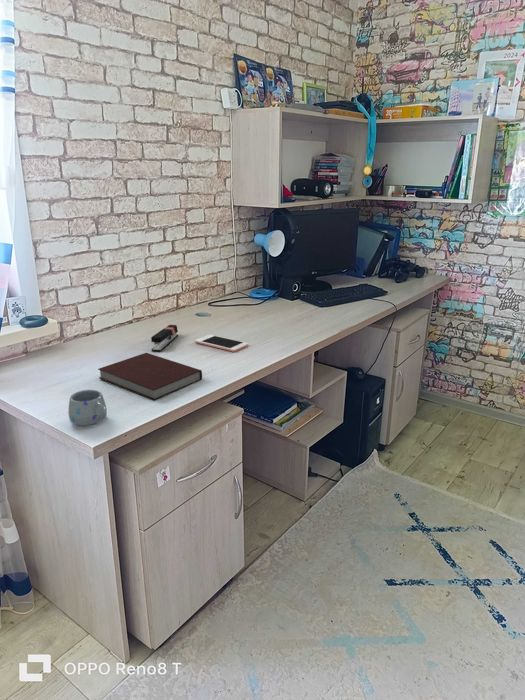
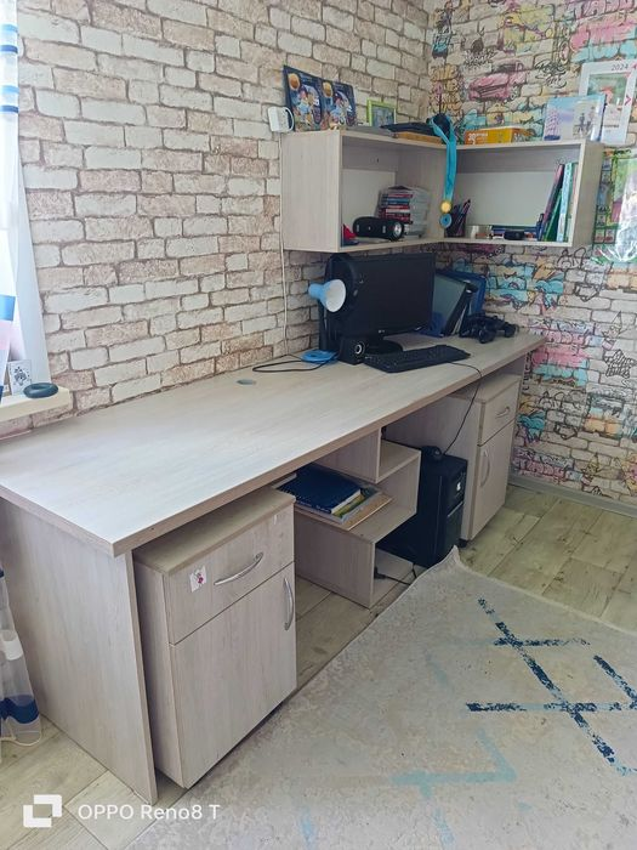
- stapler [150,324,179,353]
- cell phone [194,334,249,353]
- notebook [97,352,203,401]
- mug [67,389,108,427]
